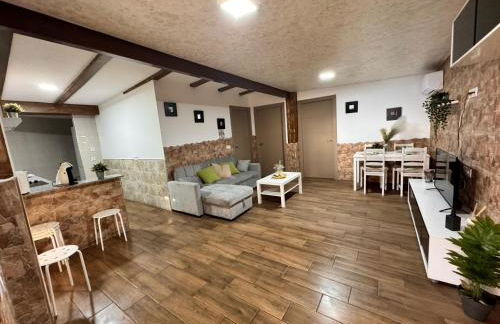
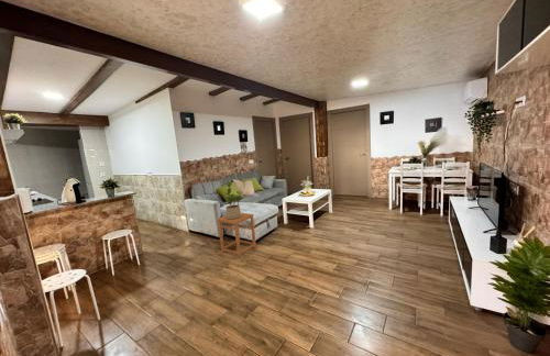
+ side table [216,212,257,258]
+ potted plant [224,180,244,219]
